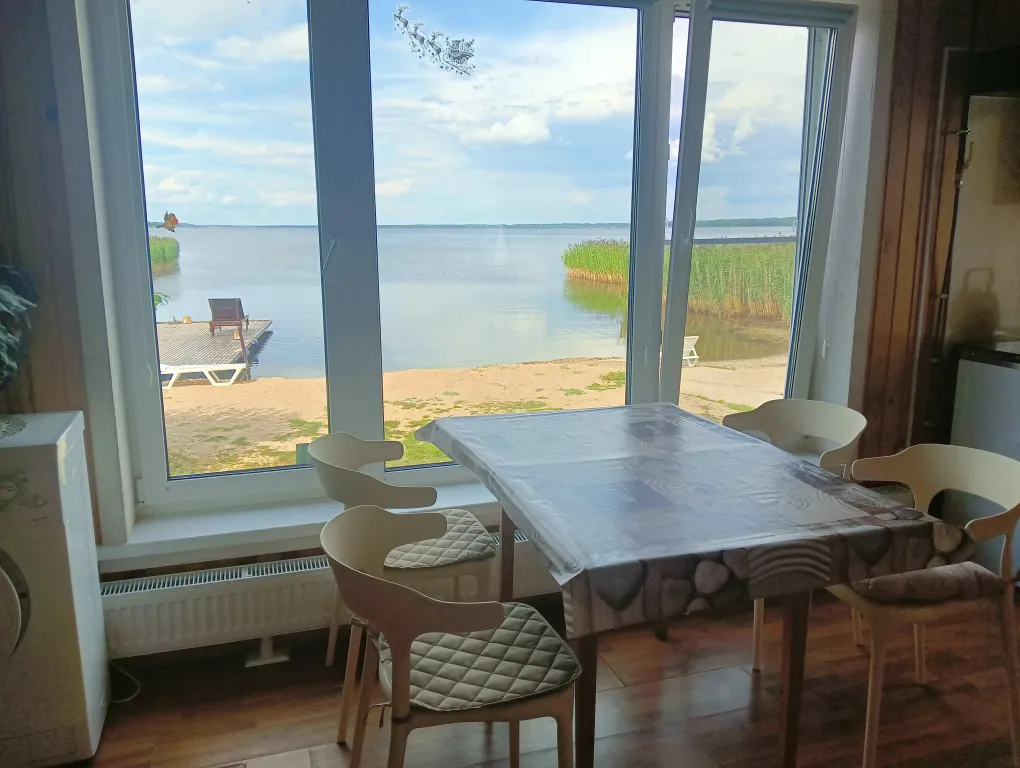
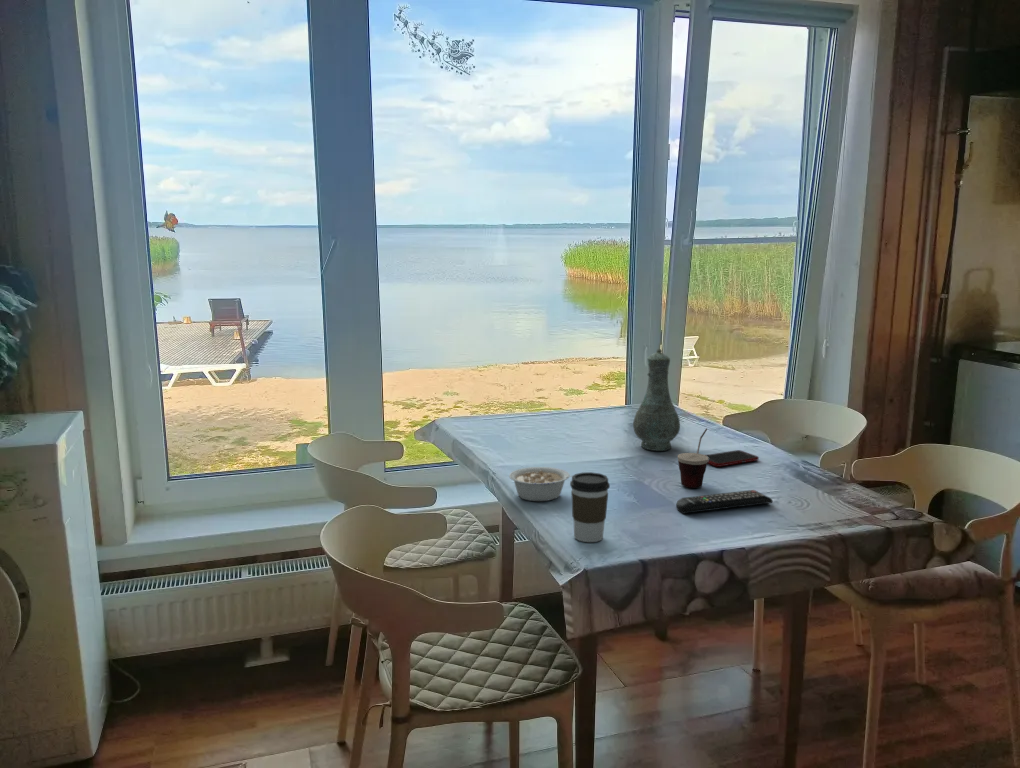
+ remote control [675,489,774,515]
+ cell phone [705,449,760,468]
+ vase [632,348,681,452]
+ coffee cup [569,471,611,543]
+ cup [677,427,709,489]
+ legume [508,466,573,502]
